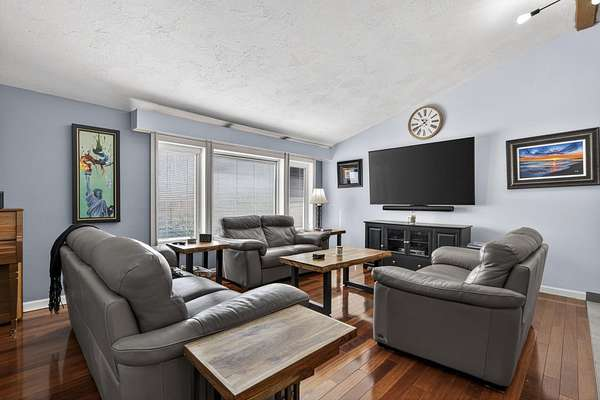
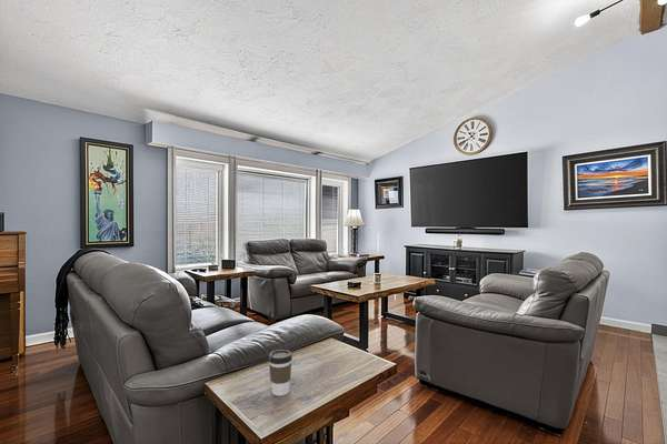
+ coffee cup [268,349,293,397]
